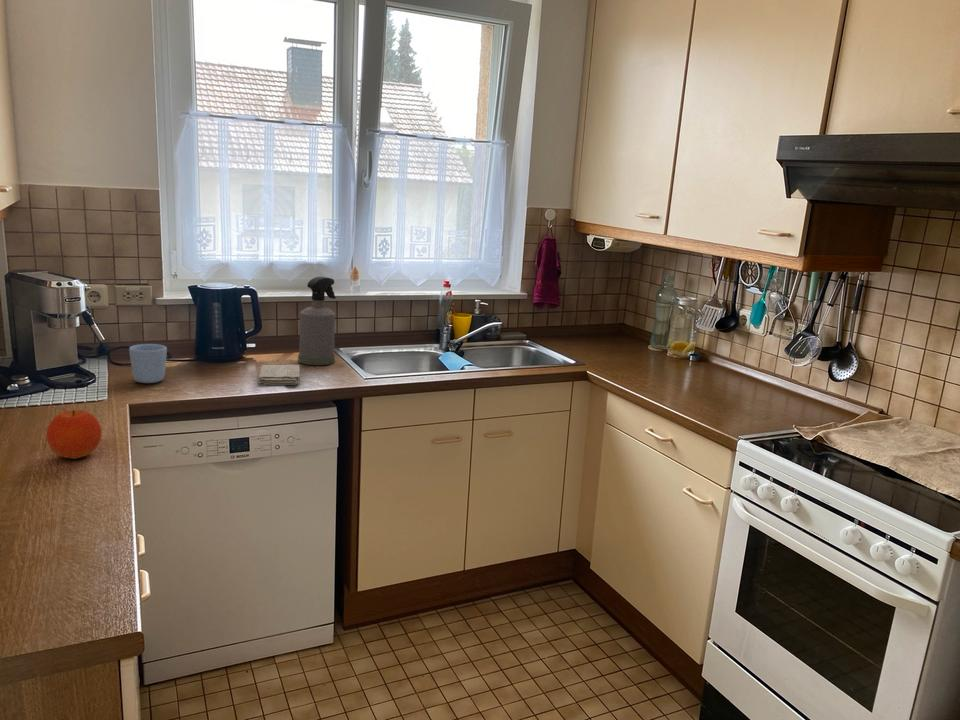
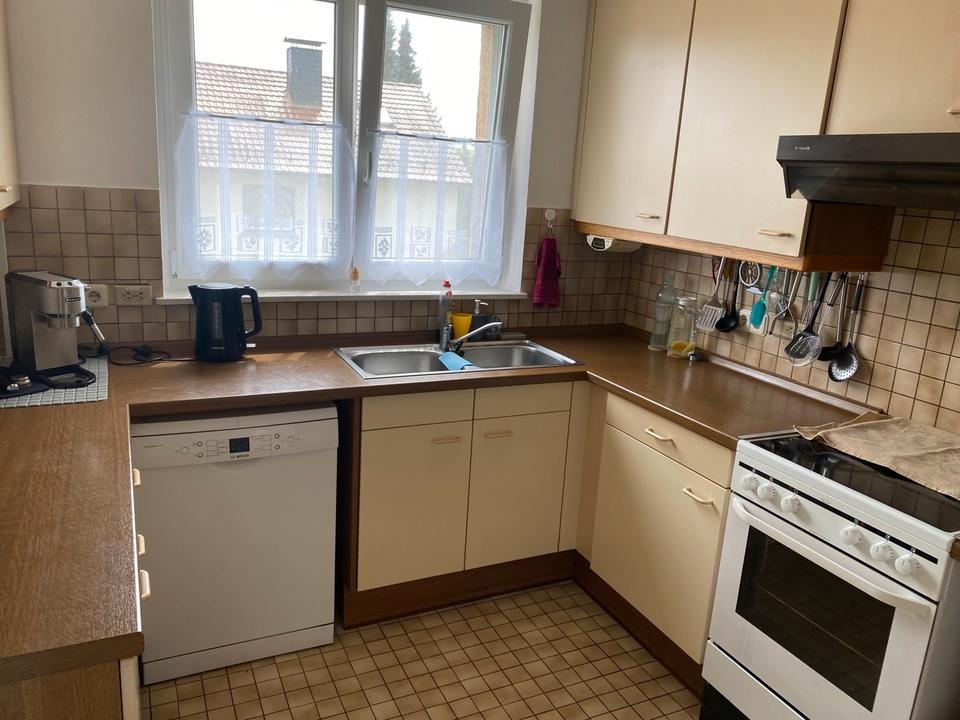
- spray bottle [297,276,337,366]
- washcloth [257,364,301,386]
- mug [128,343,168,384]
- fruit [45,409,103,460]
